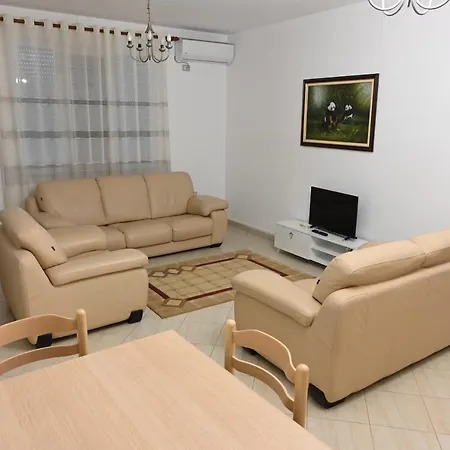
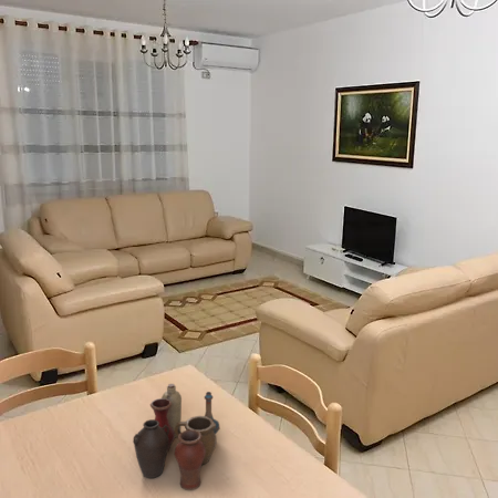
+ vase [132,383,220,491]
